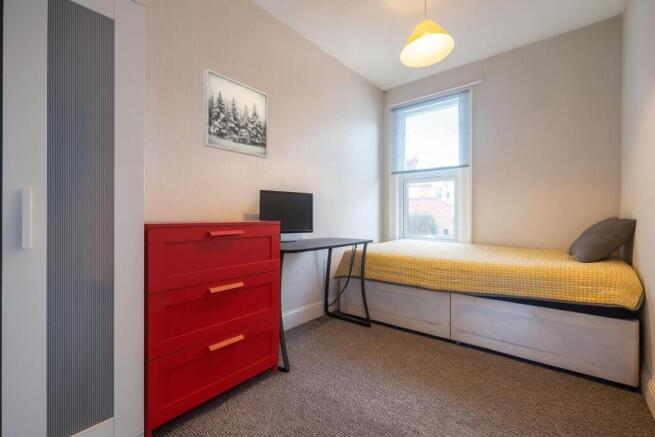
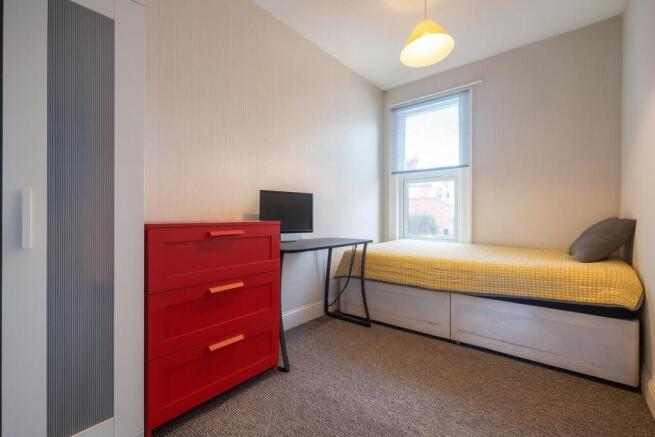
- wall art [202,67,269,160]
